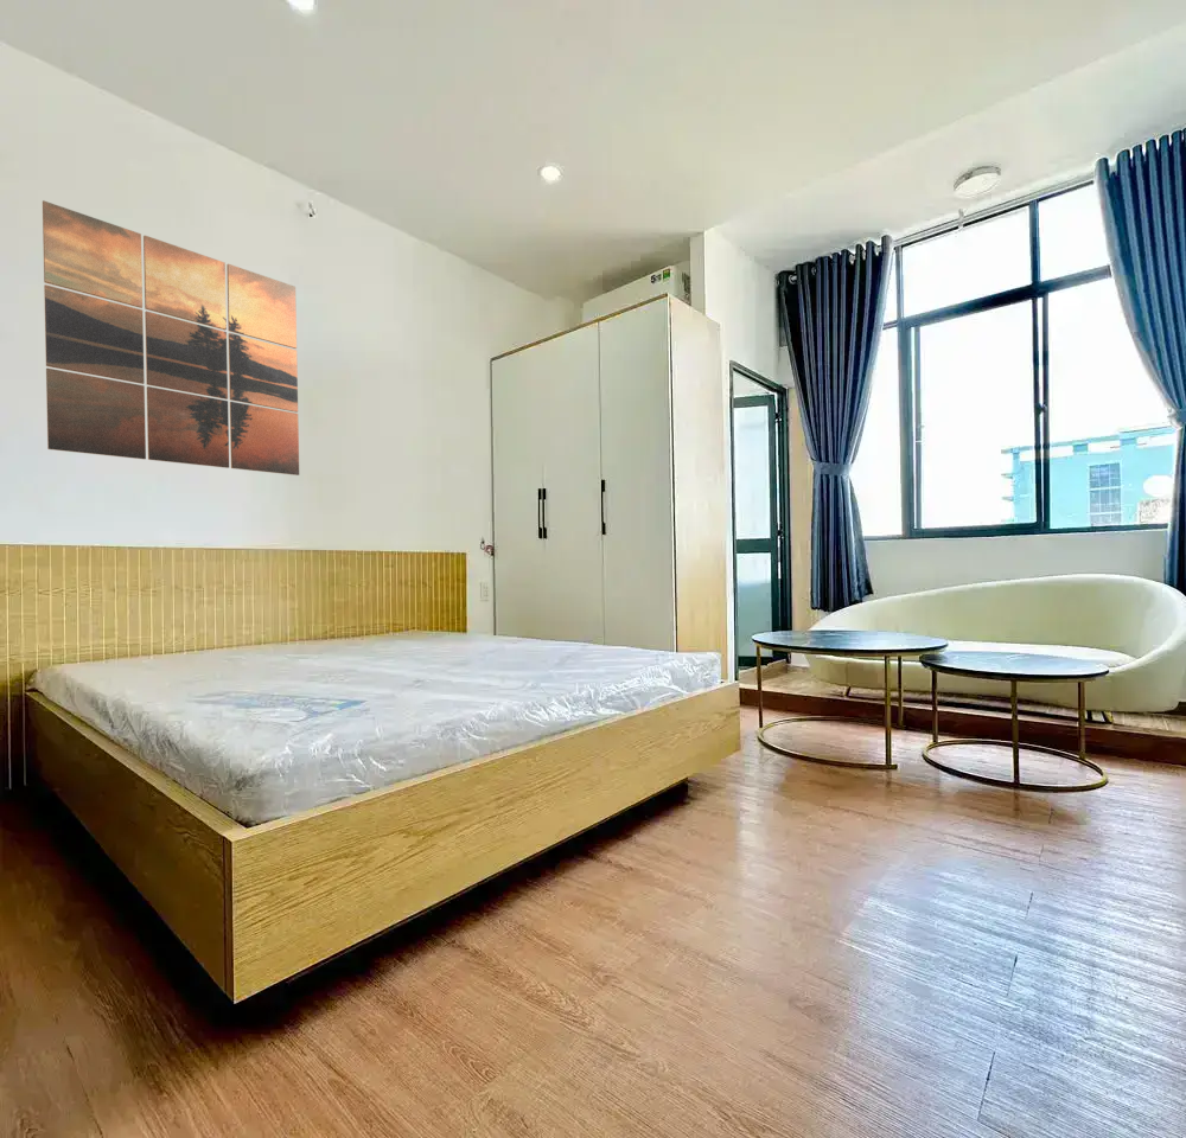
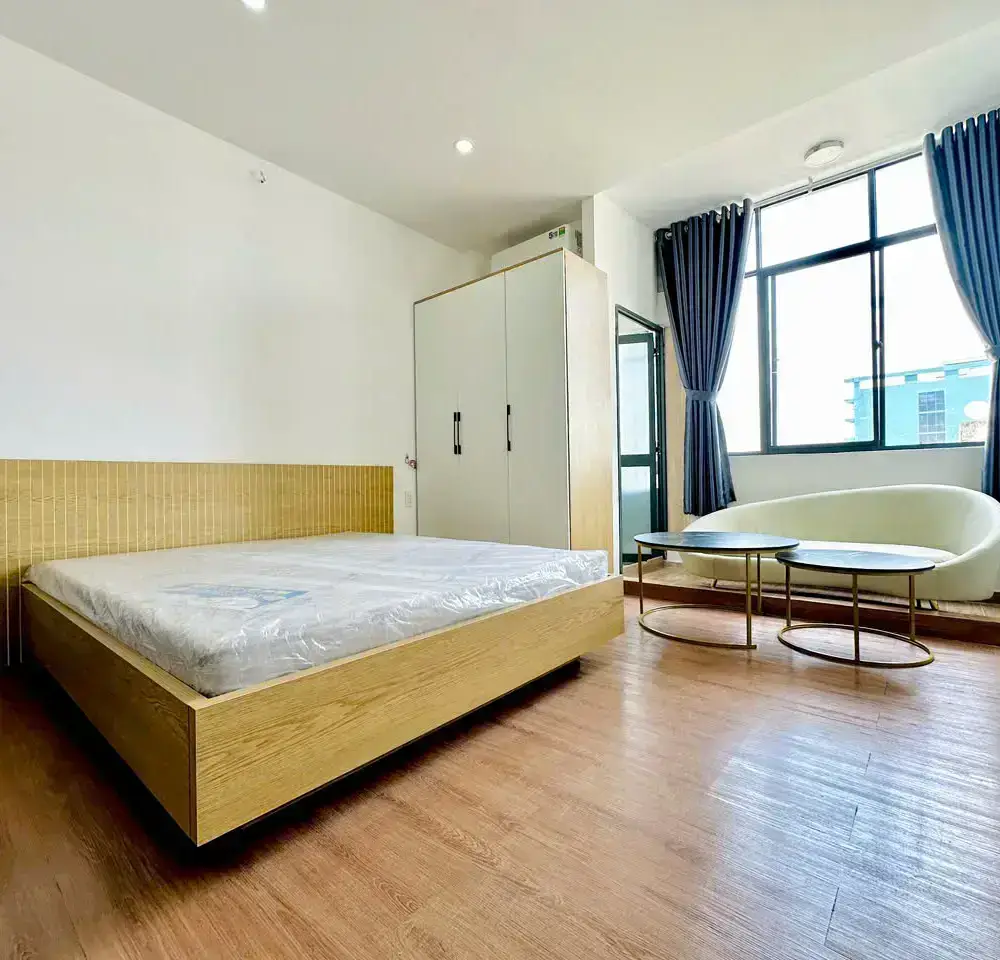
- wall art [42,199,300,477]
